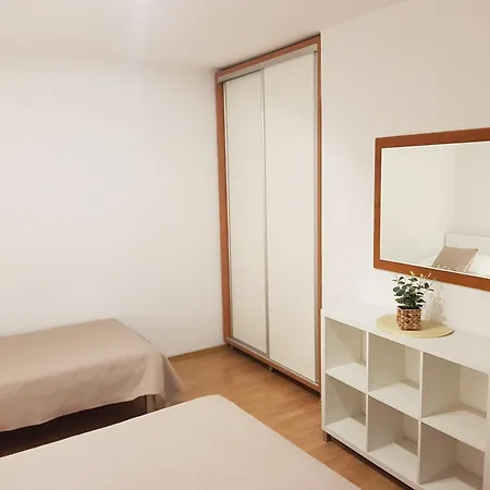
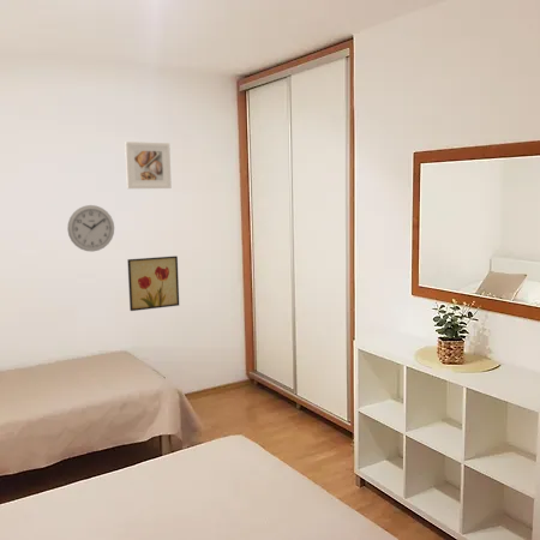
+ wall art [126,254,180,312]
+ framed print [124,140,173,190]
+ wall clock [66,204,115,252]
